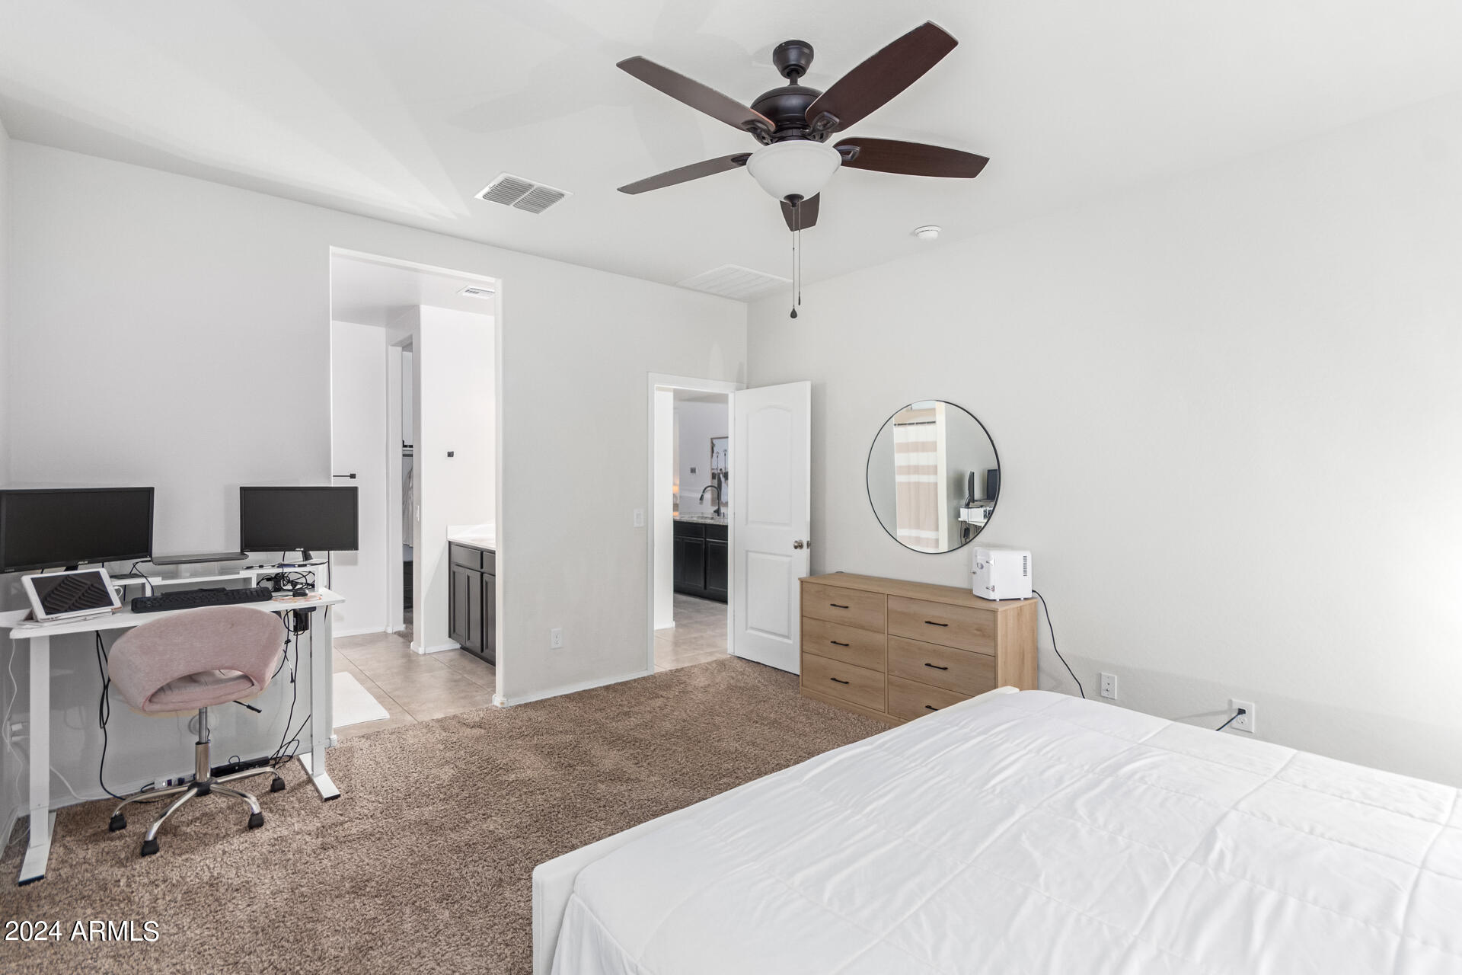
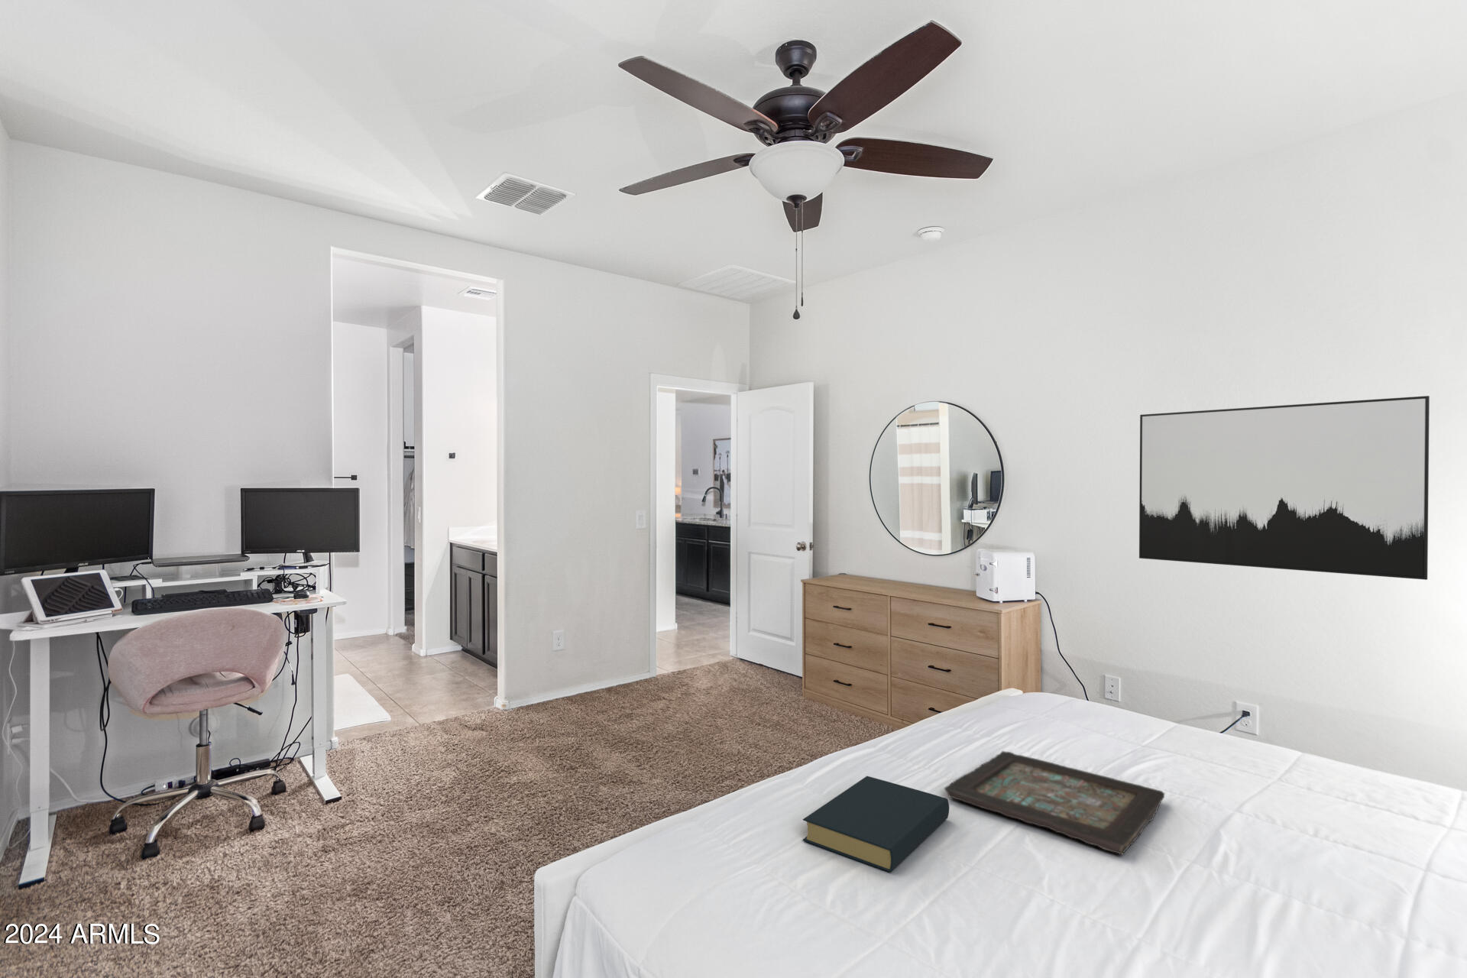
+ decorative tray [944,750,1166,856]
+ wall art [1138,395,1430,581]
+ hardback book [802,775,950,872]
